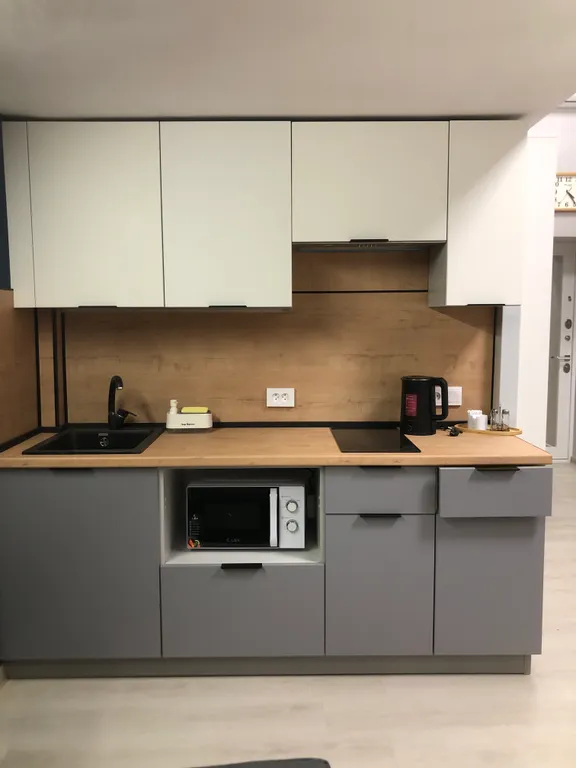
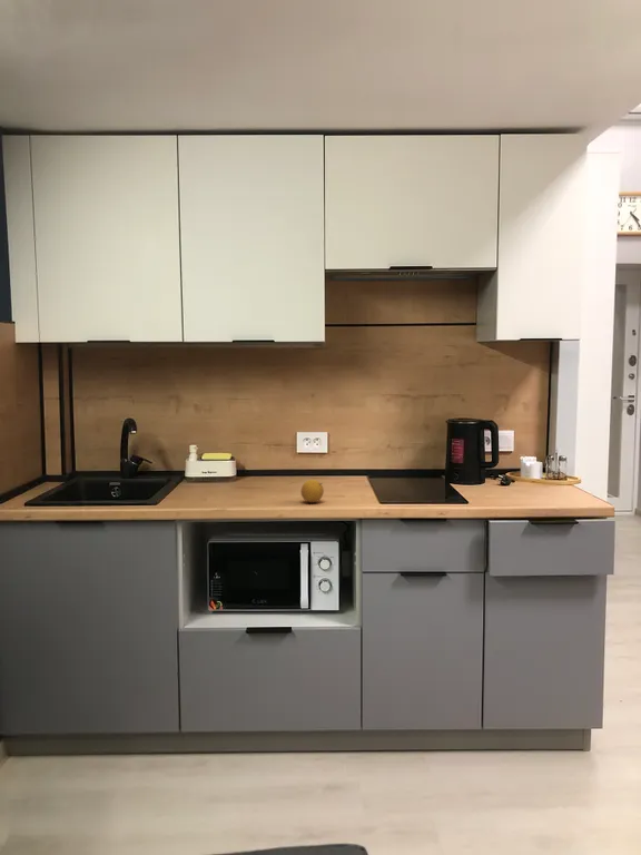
+ fruit [299,479,325,503]
